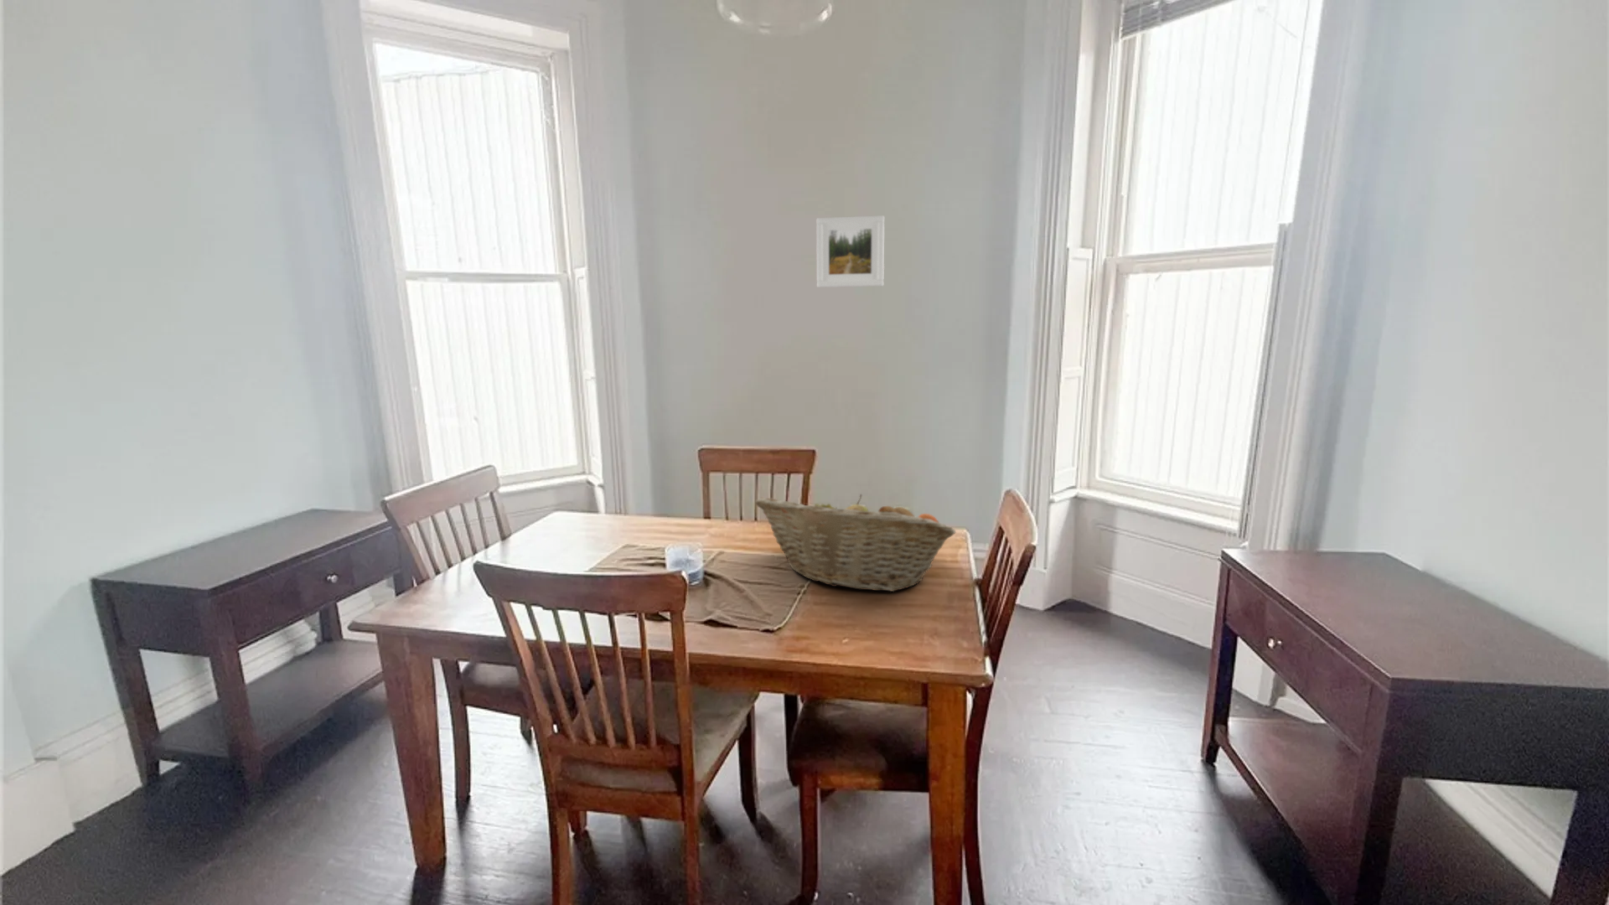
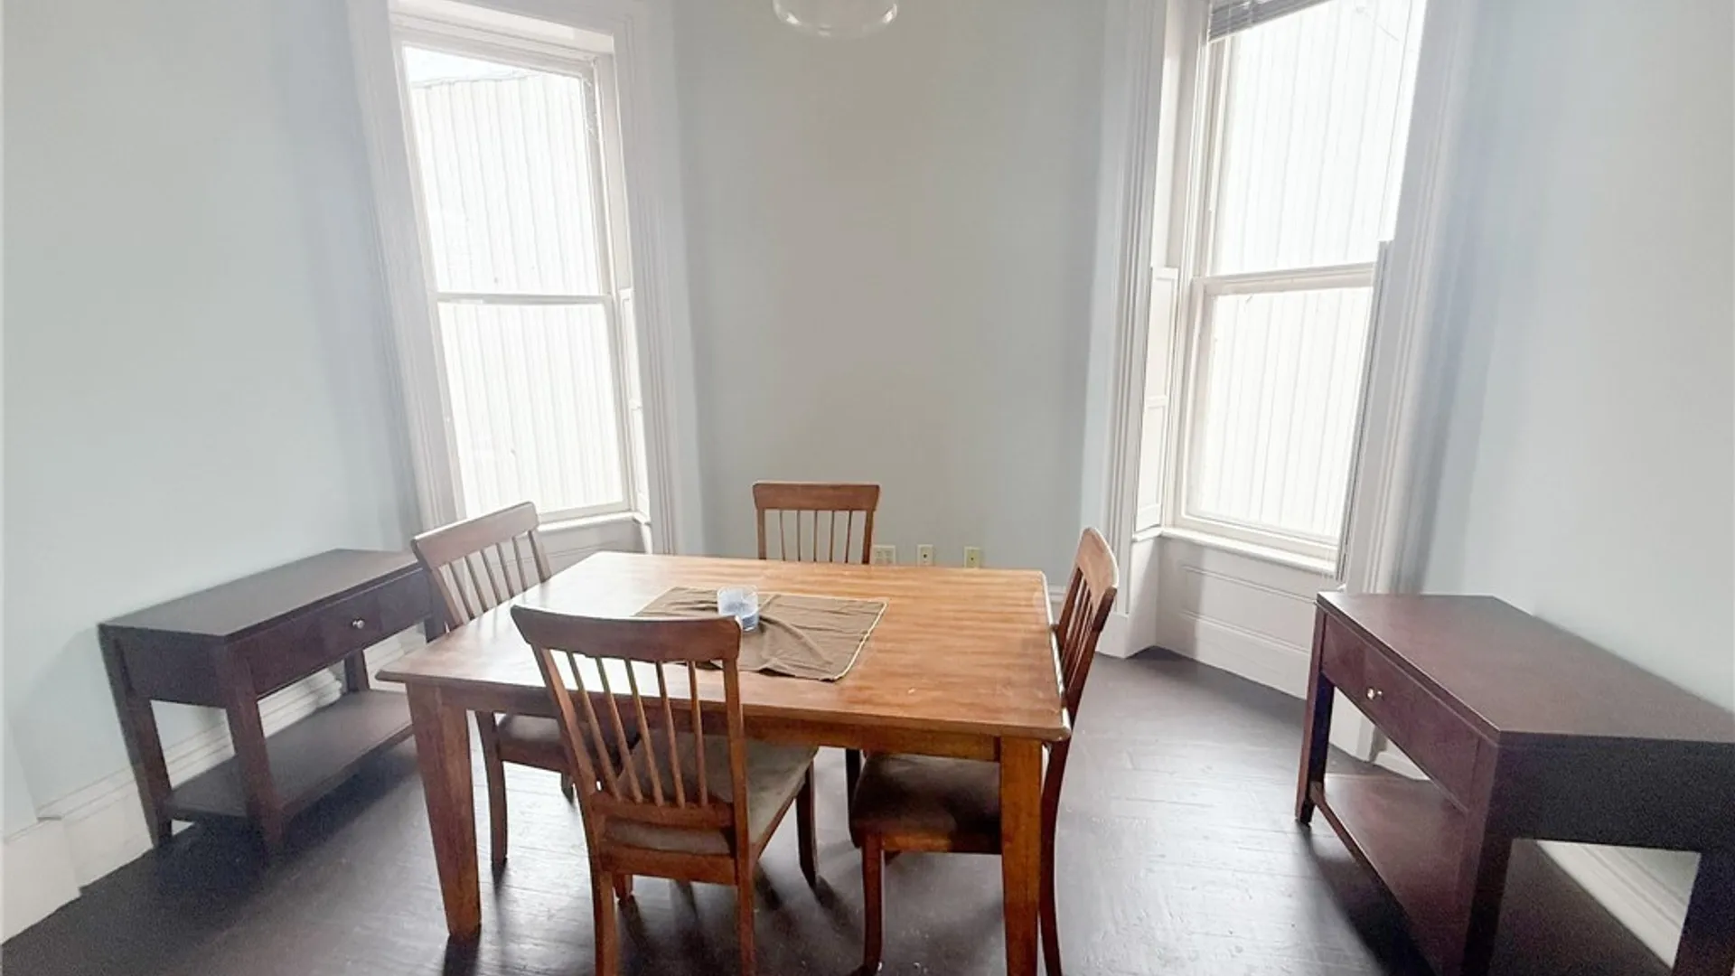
- fruit basket [754,494,957,592]
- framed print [817,214,885,288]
